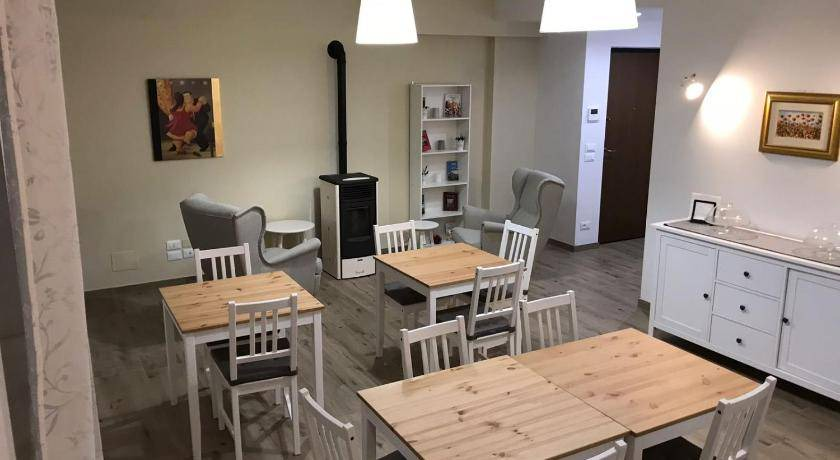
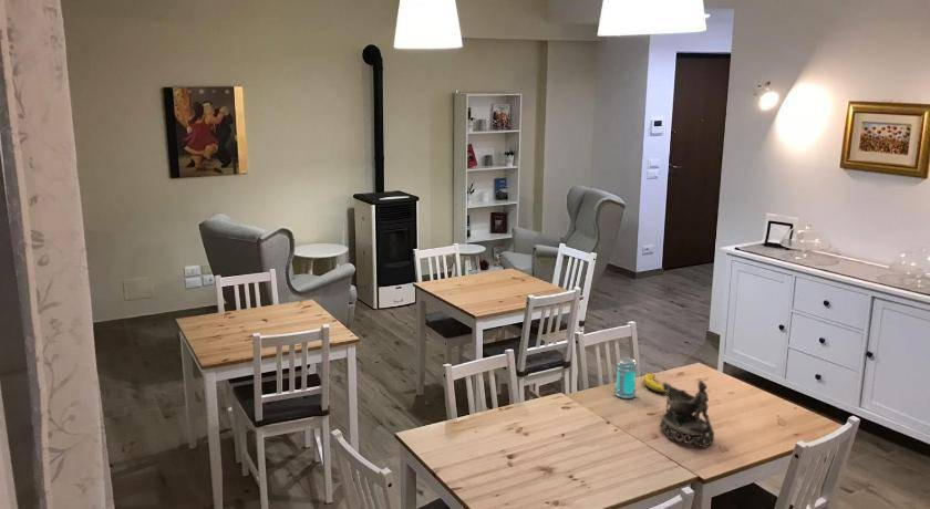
+ decorative bowl [659,378,715,448]
+ banana [642,372,668,394]
+ jar [613,356,638,399]
